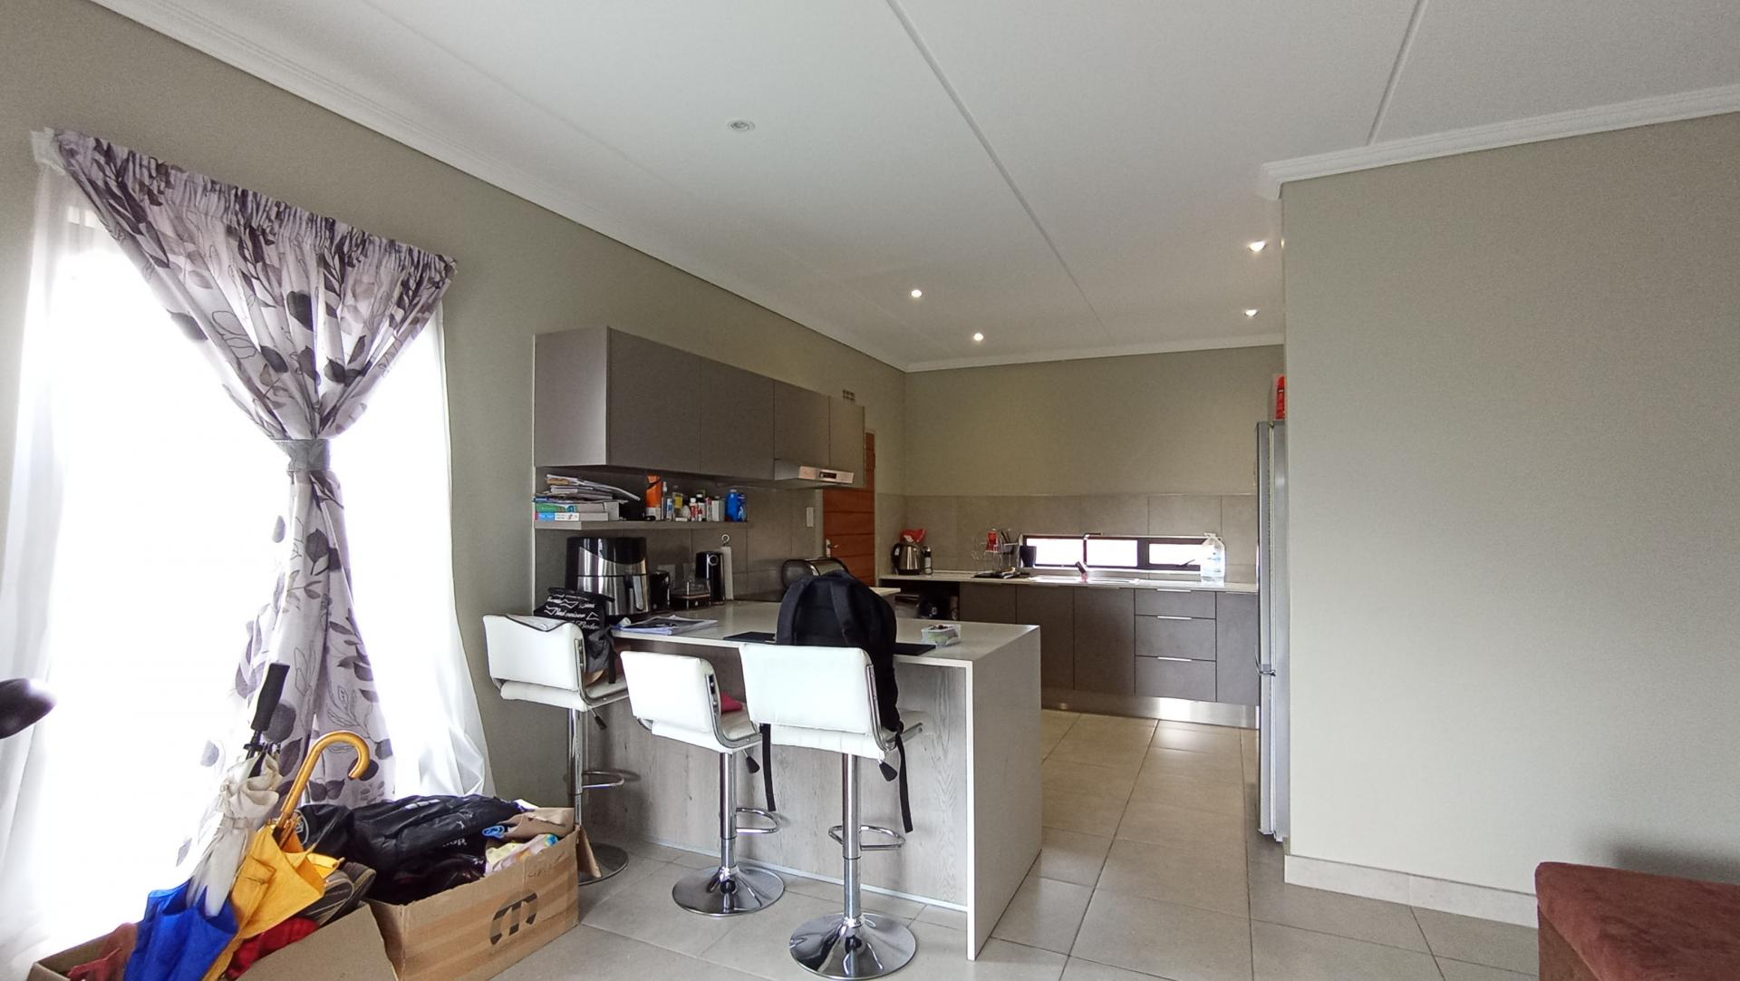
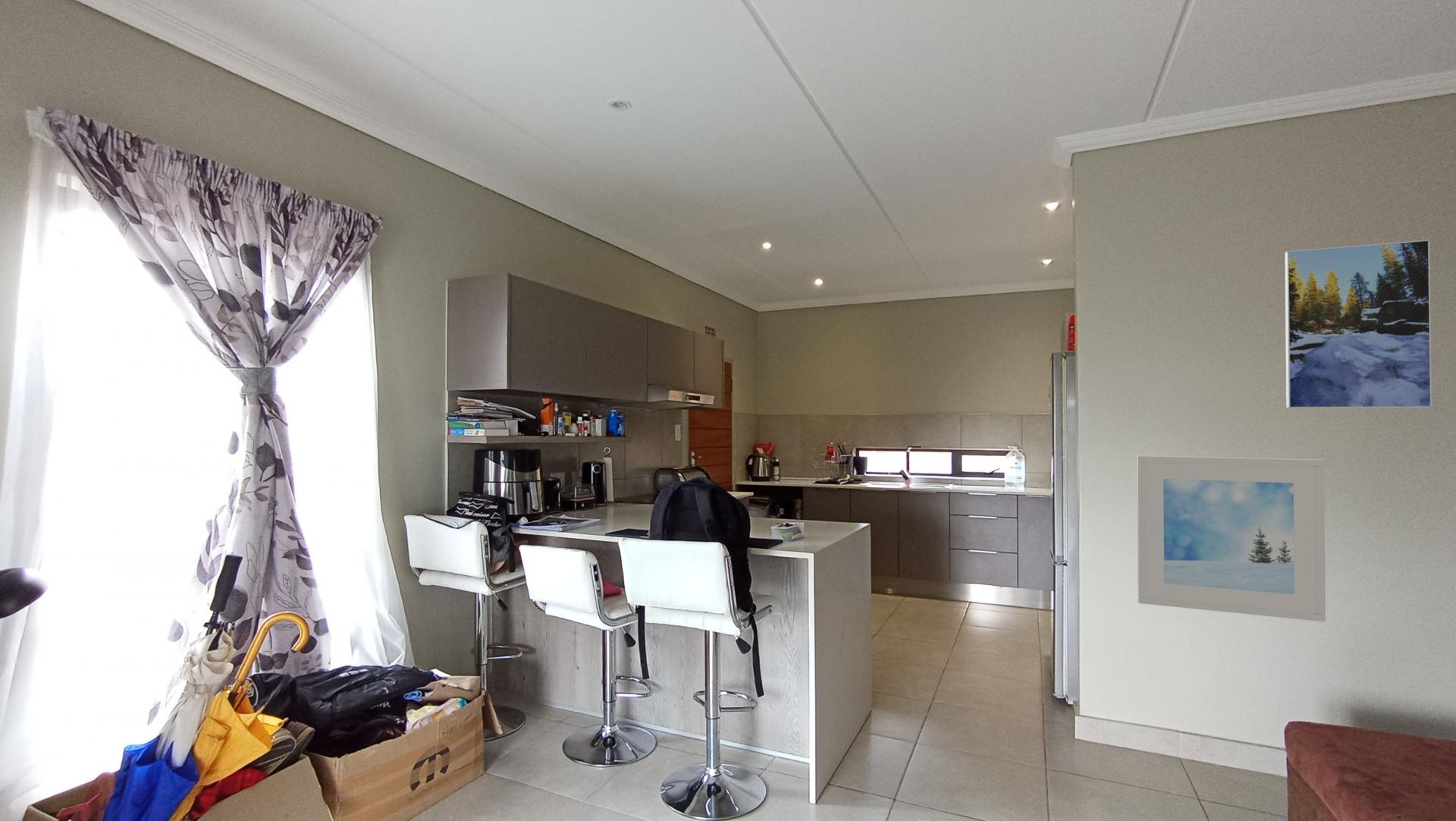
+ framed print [1284,239,1432,409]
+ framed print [1136,455,1326,622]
